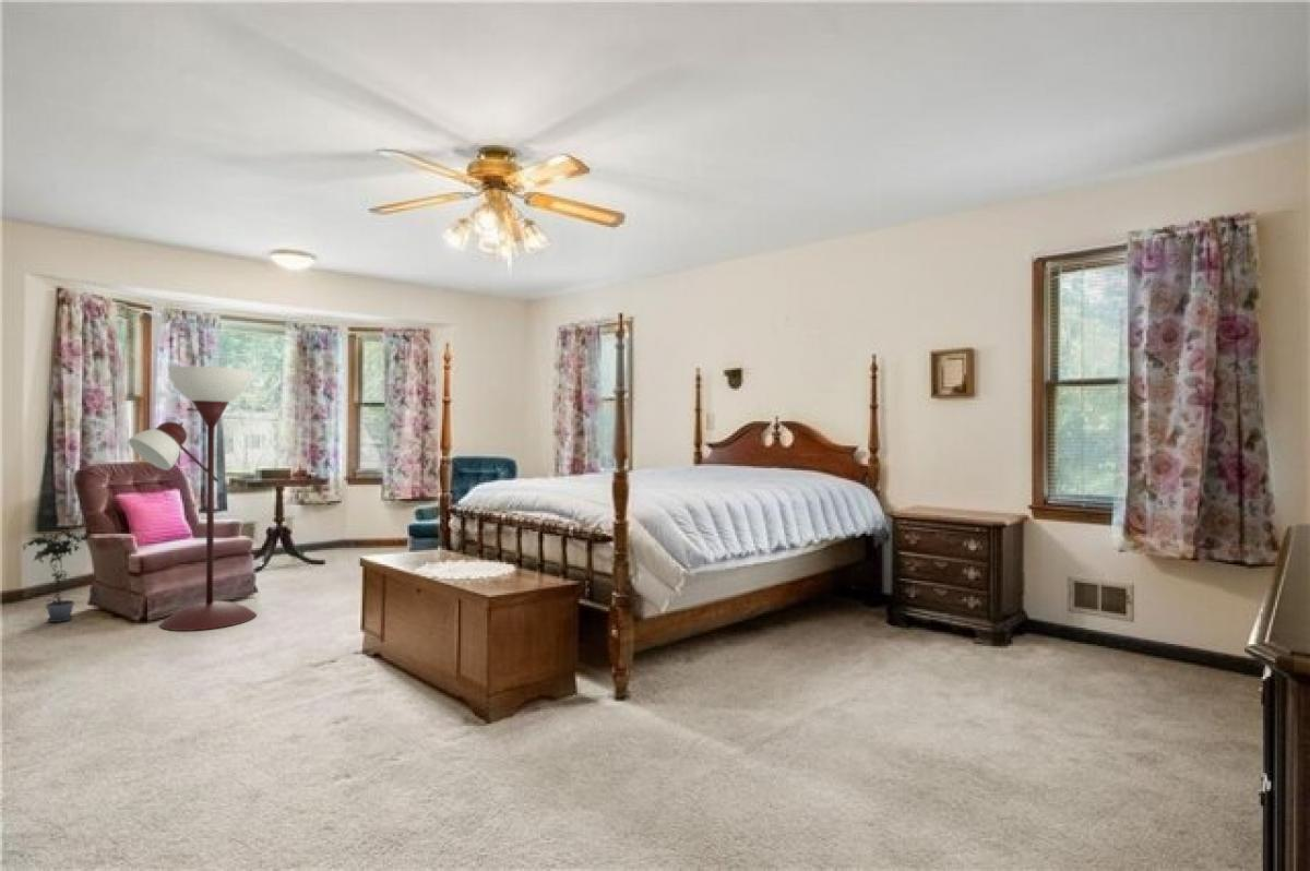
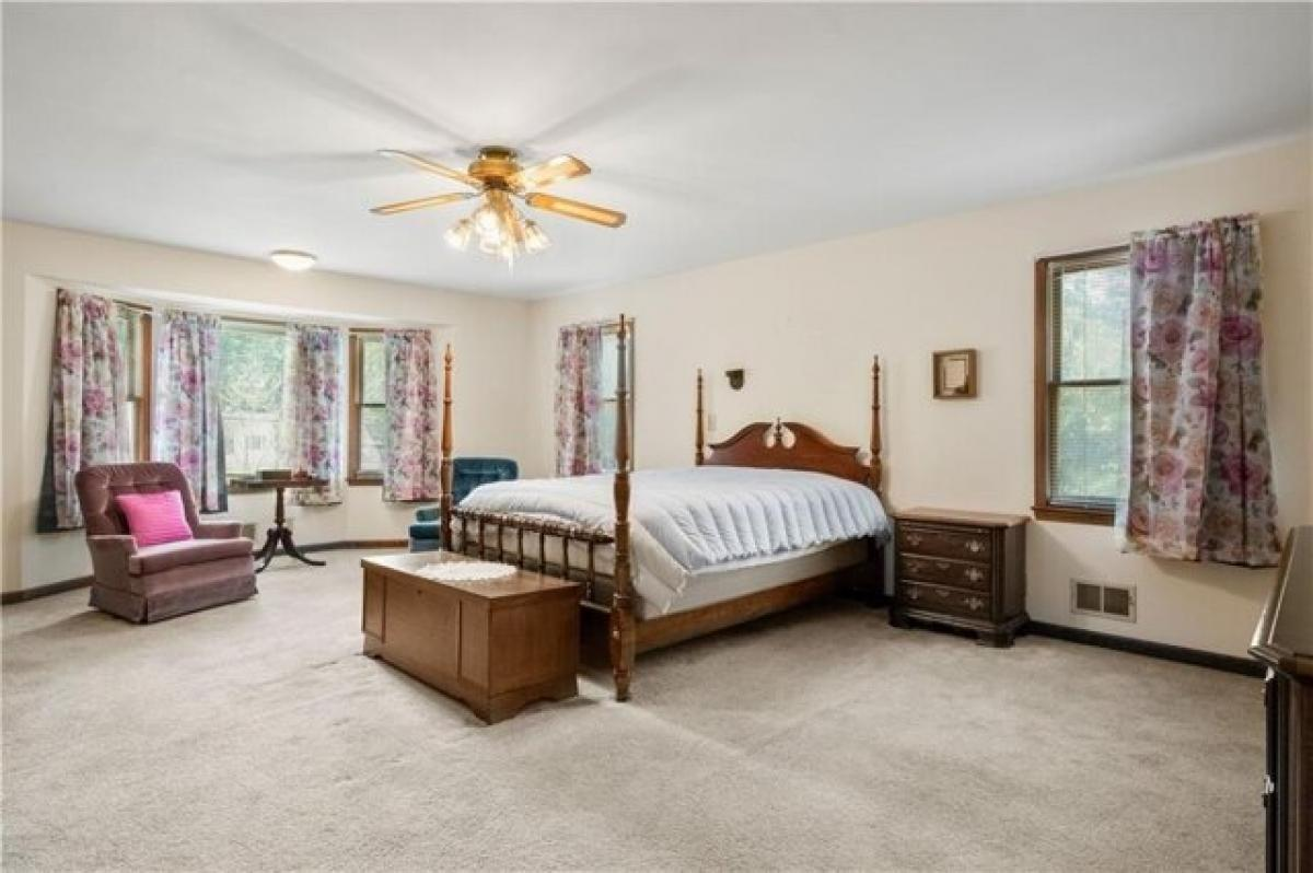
- potted plant [21,525,96,623]
- floor lamp [127,365,258,632]
